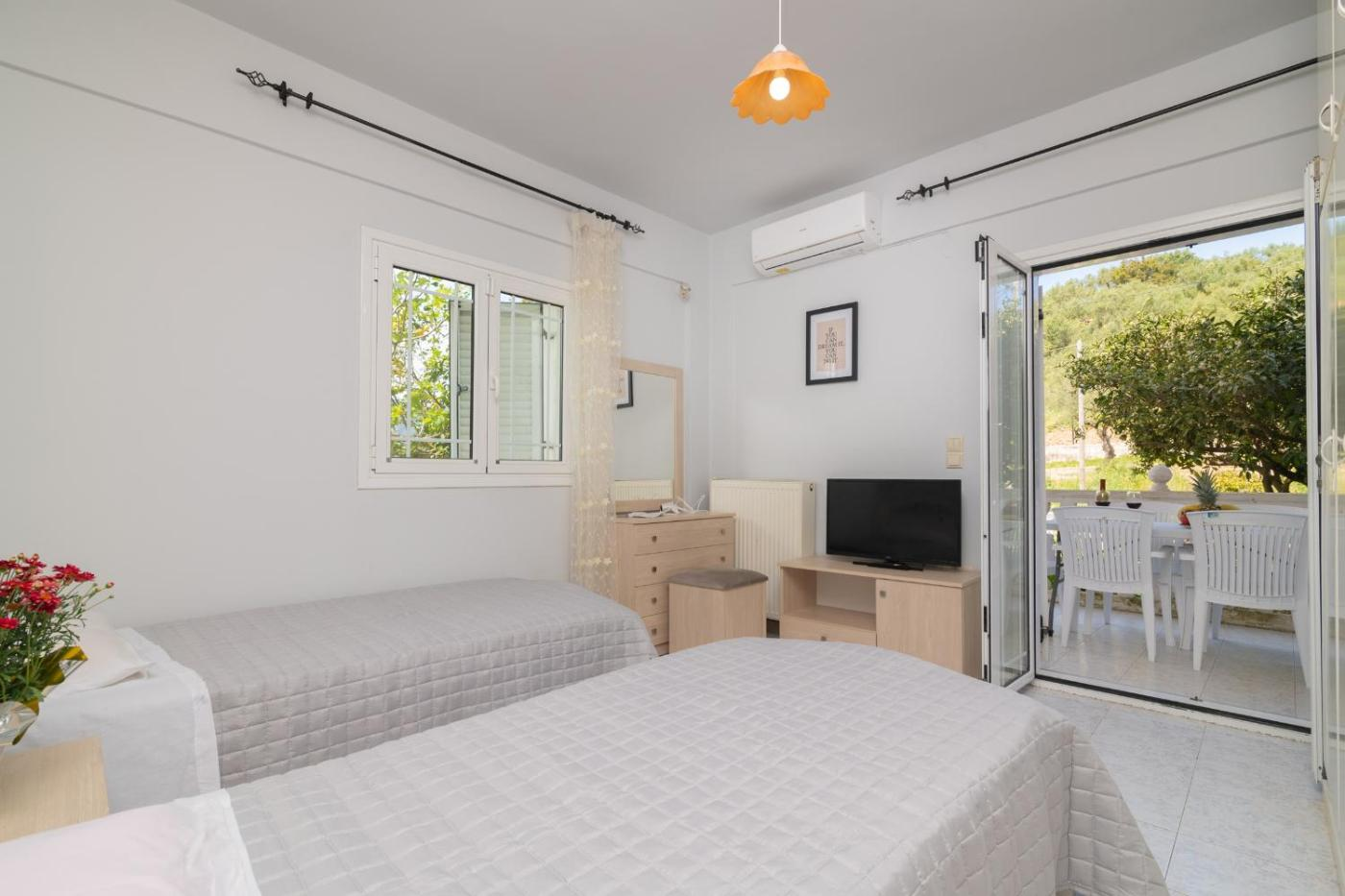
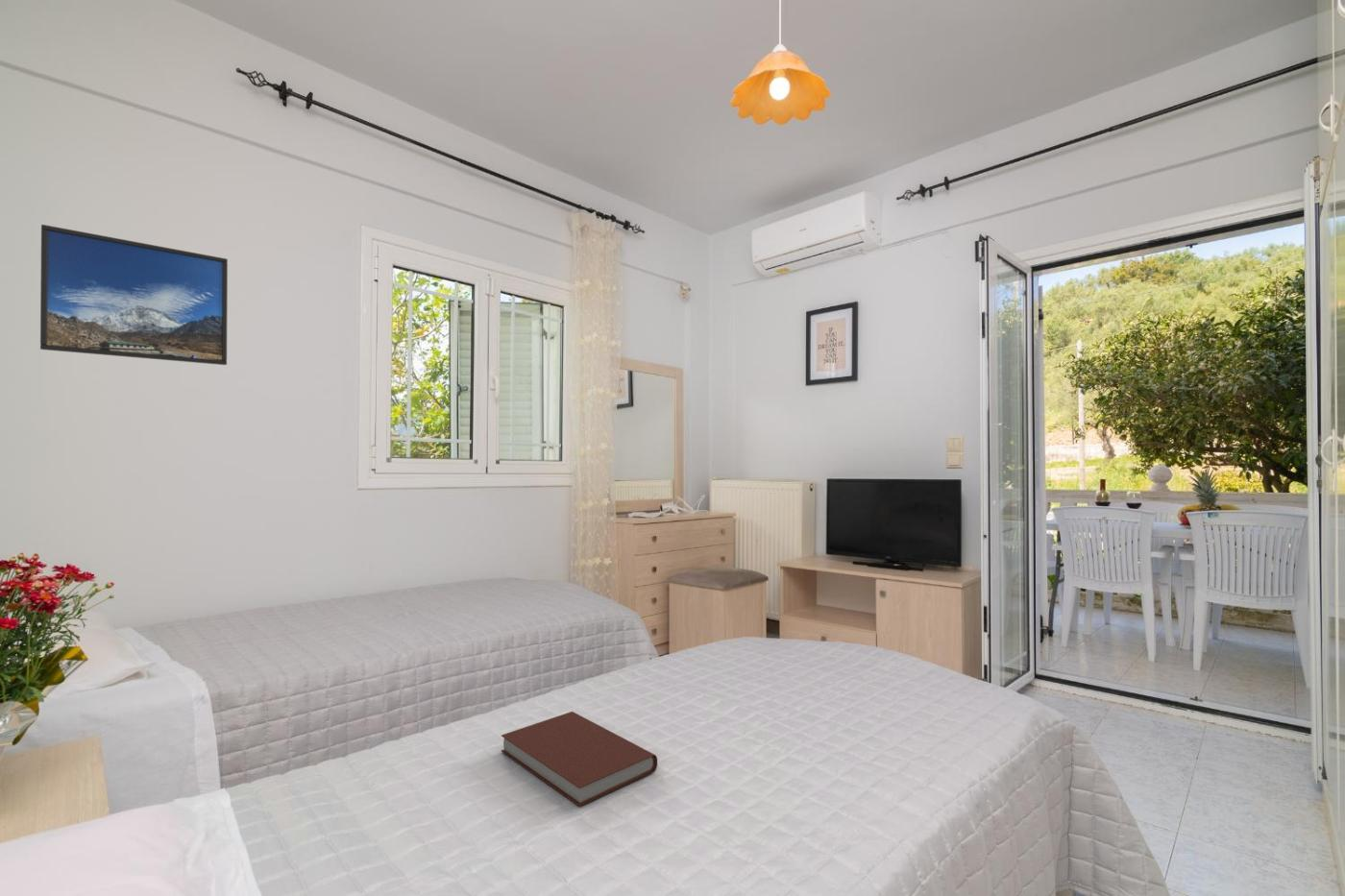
+ book [501,711,658,808]
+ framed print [39,224,229,366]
